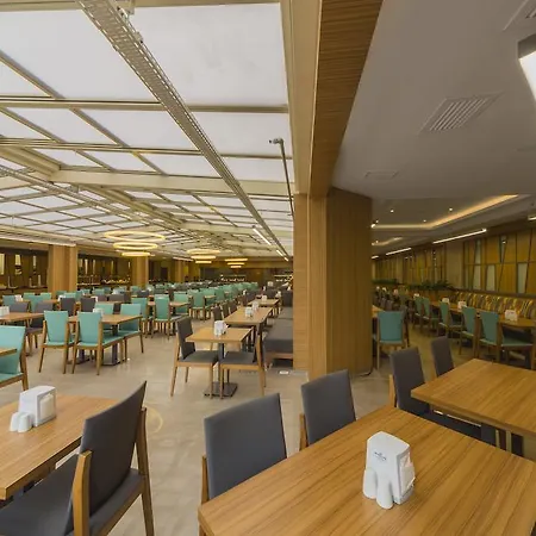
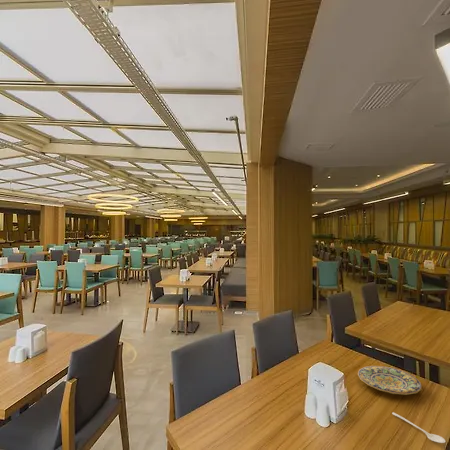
+ plate [357,365,423,396]
+ stirrer [391,411,446,444]
